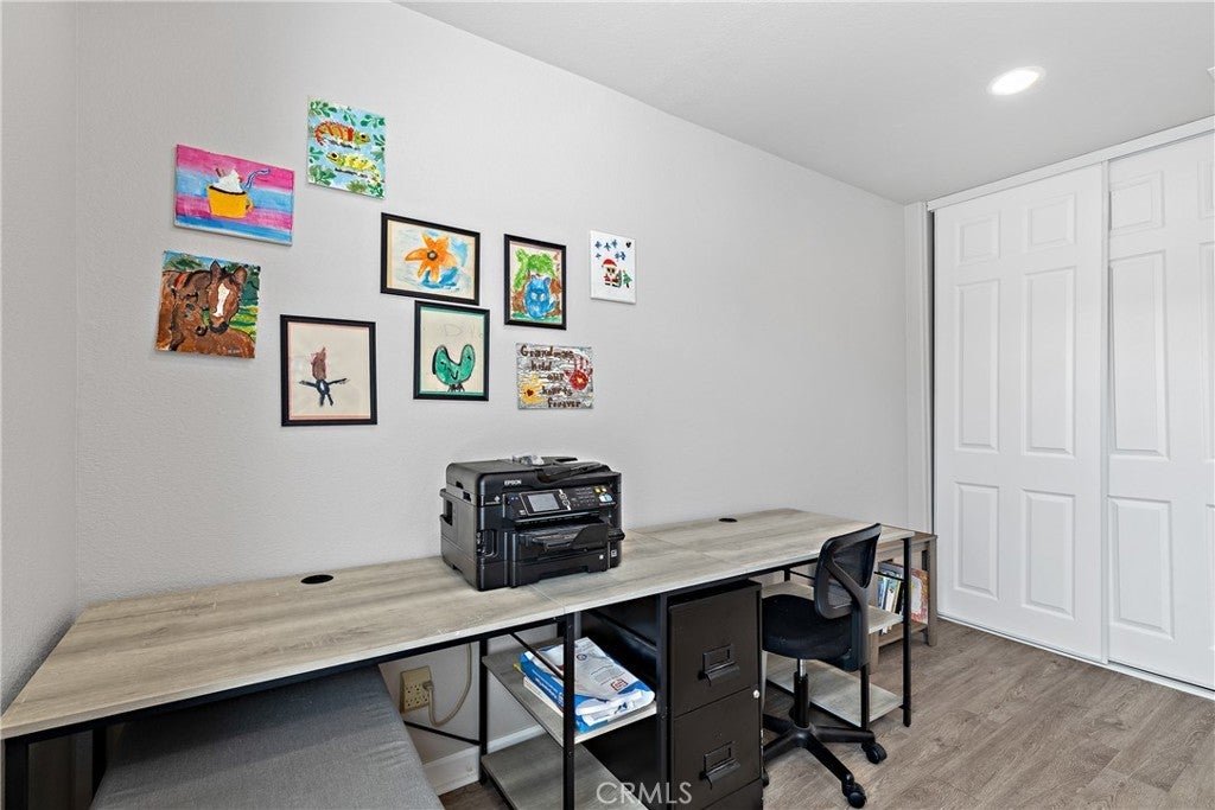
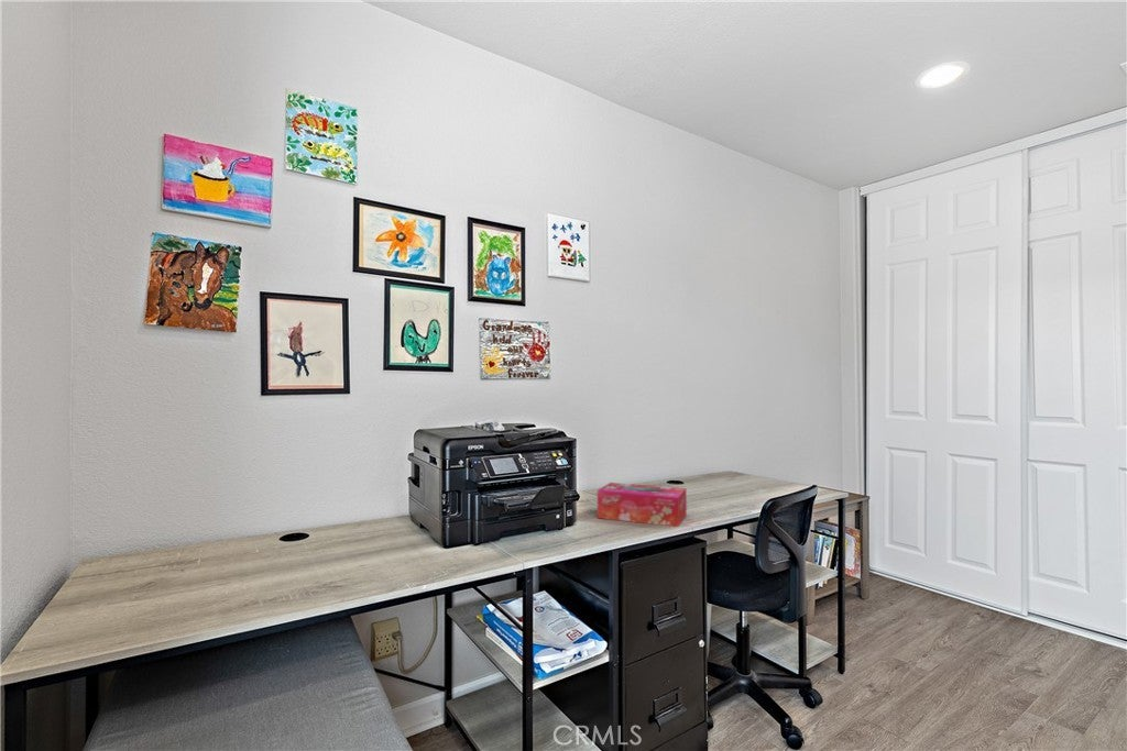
+ tissue box [597,482,688,528]
